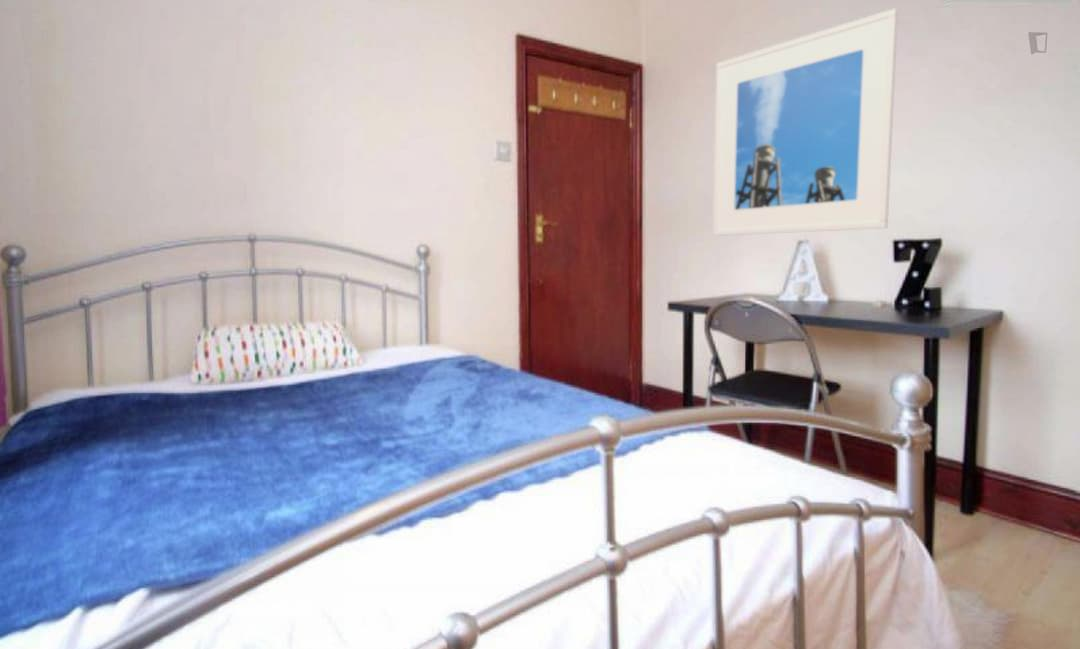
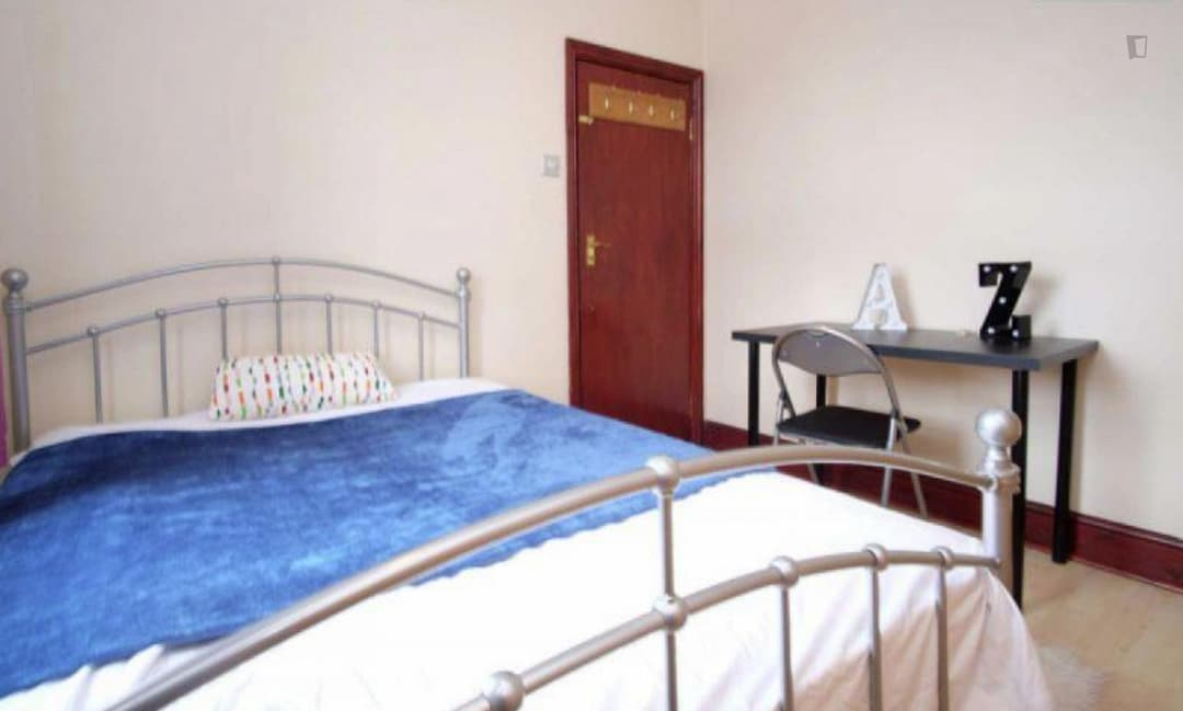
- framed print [712,7,899,237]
